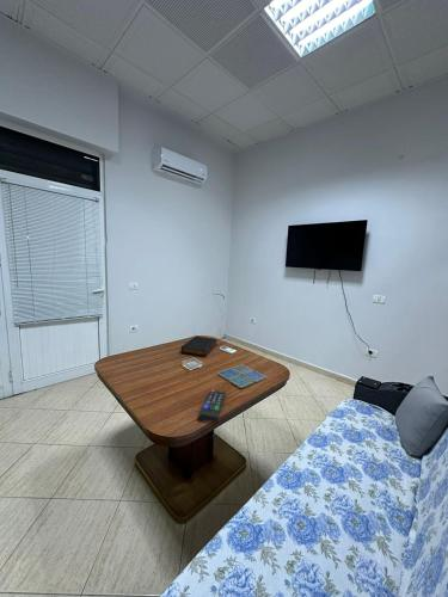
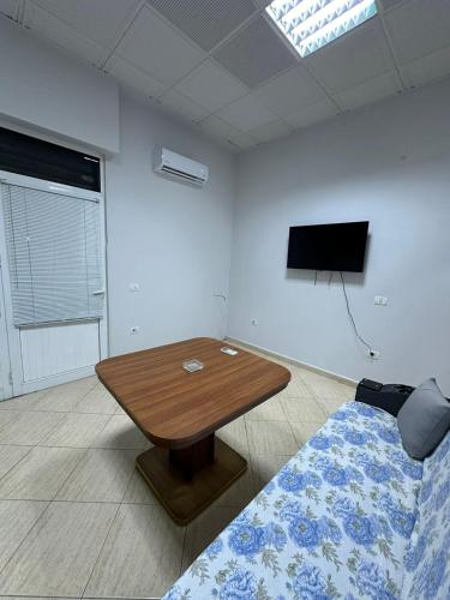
- book [179,334,219,357]
- remote control [198,389,227,423]
- drink coaster [216,364,268,389]
